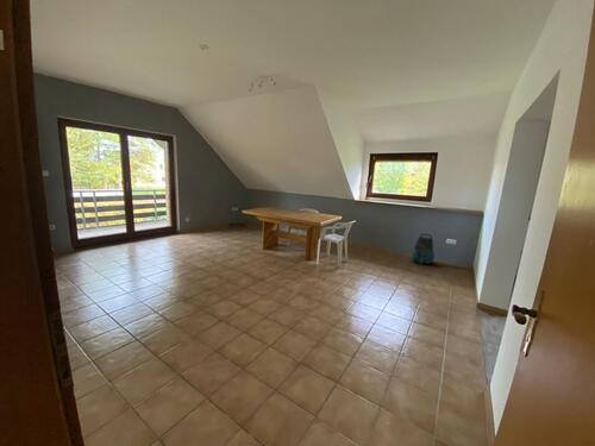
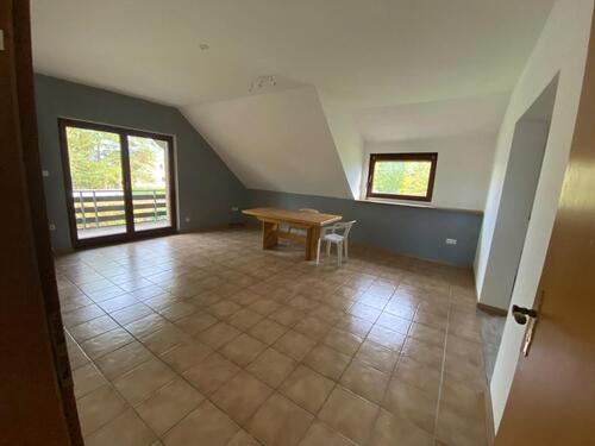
- vacuum cleaner [411,232,436,265]
